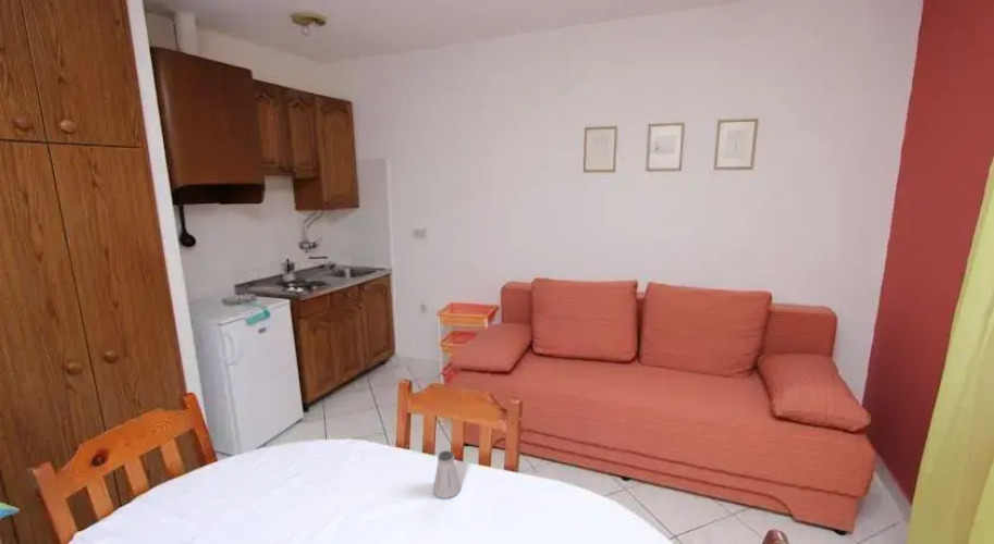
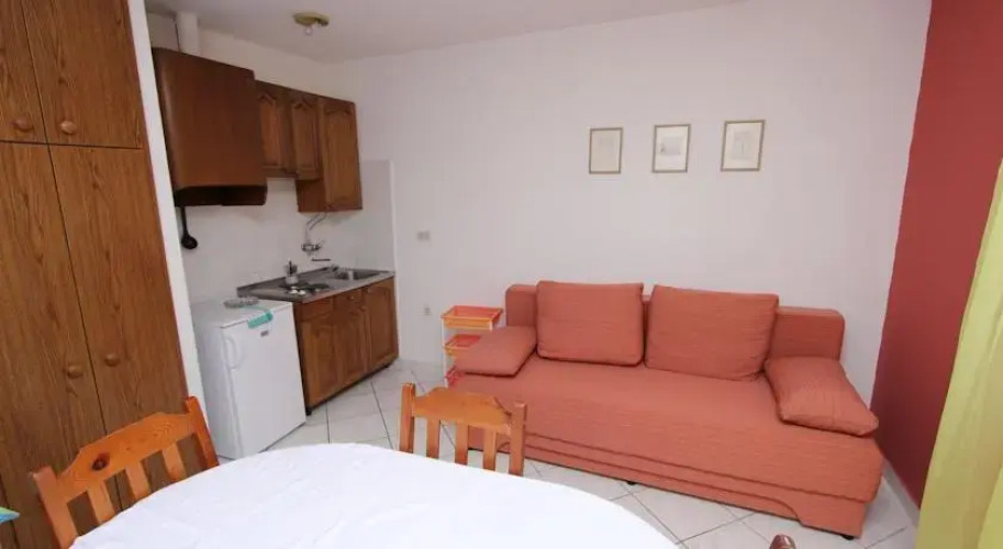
- saltshaker [432,449,462,499]
